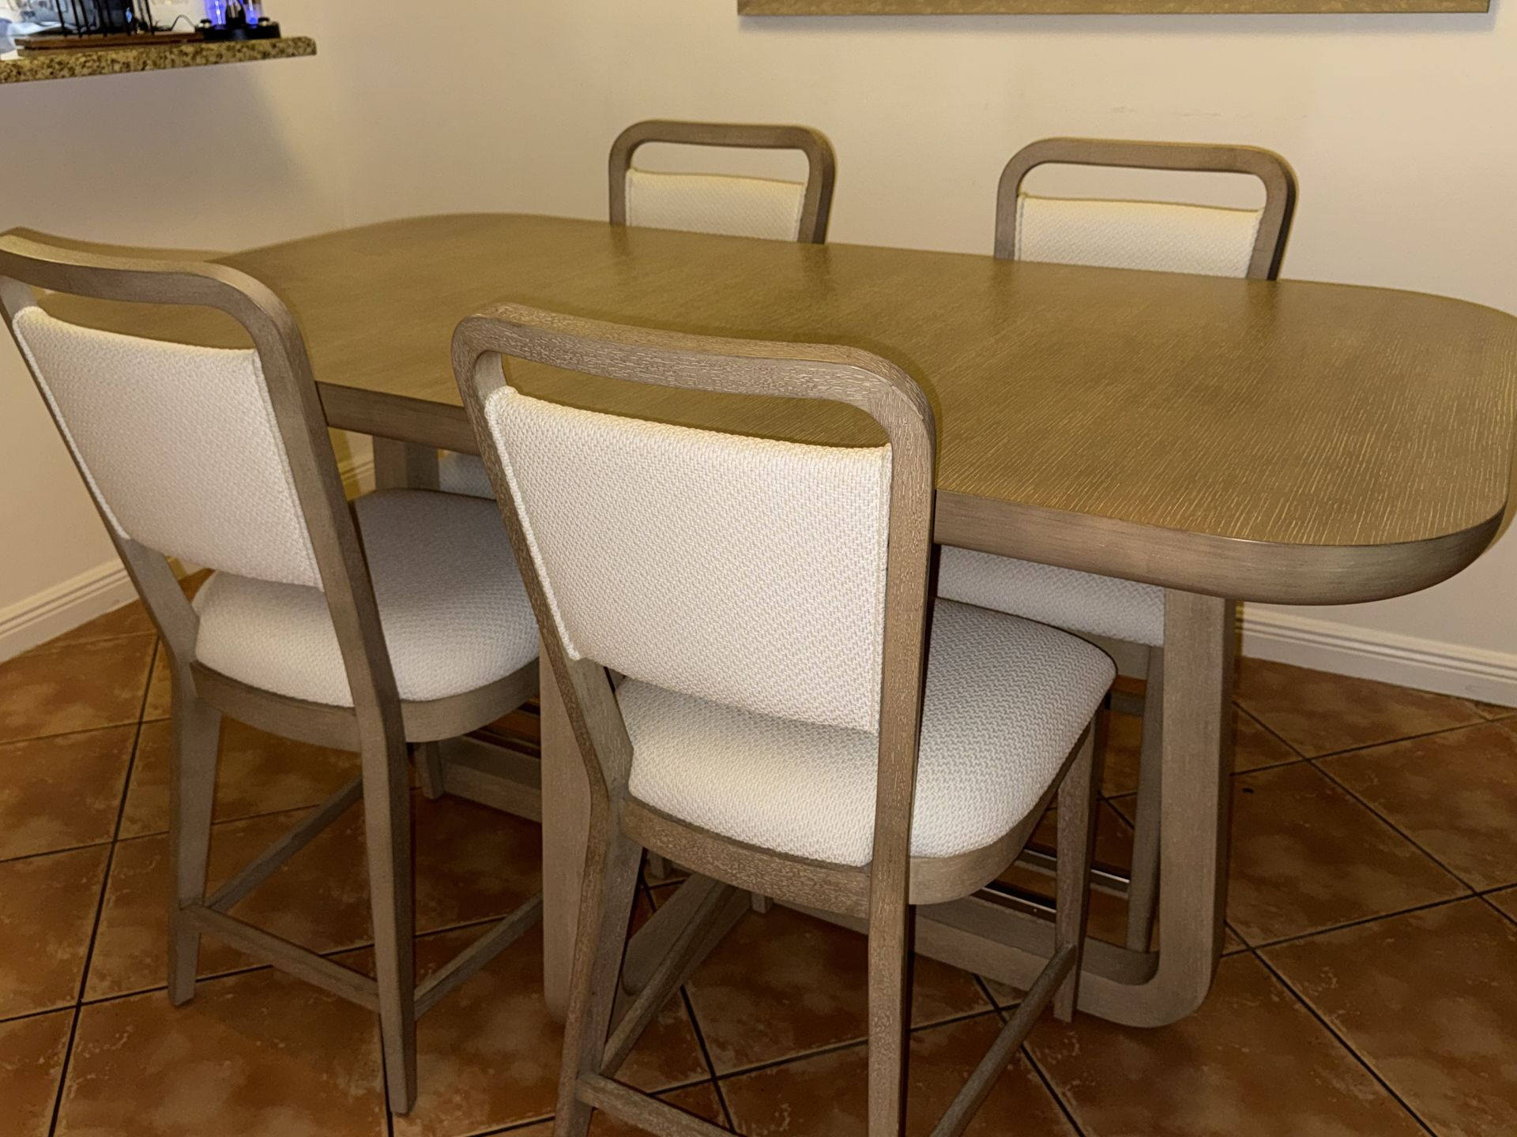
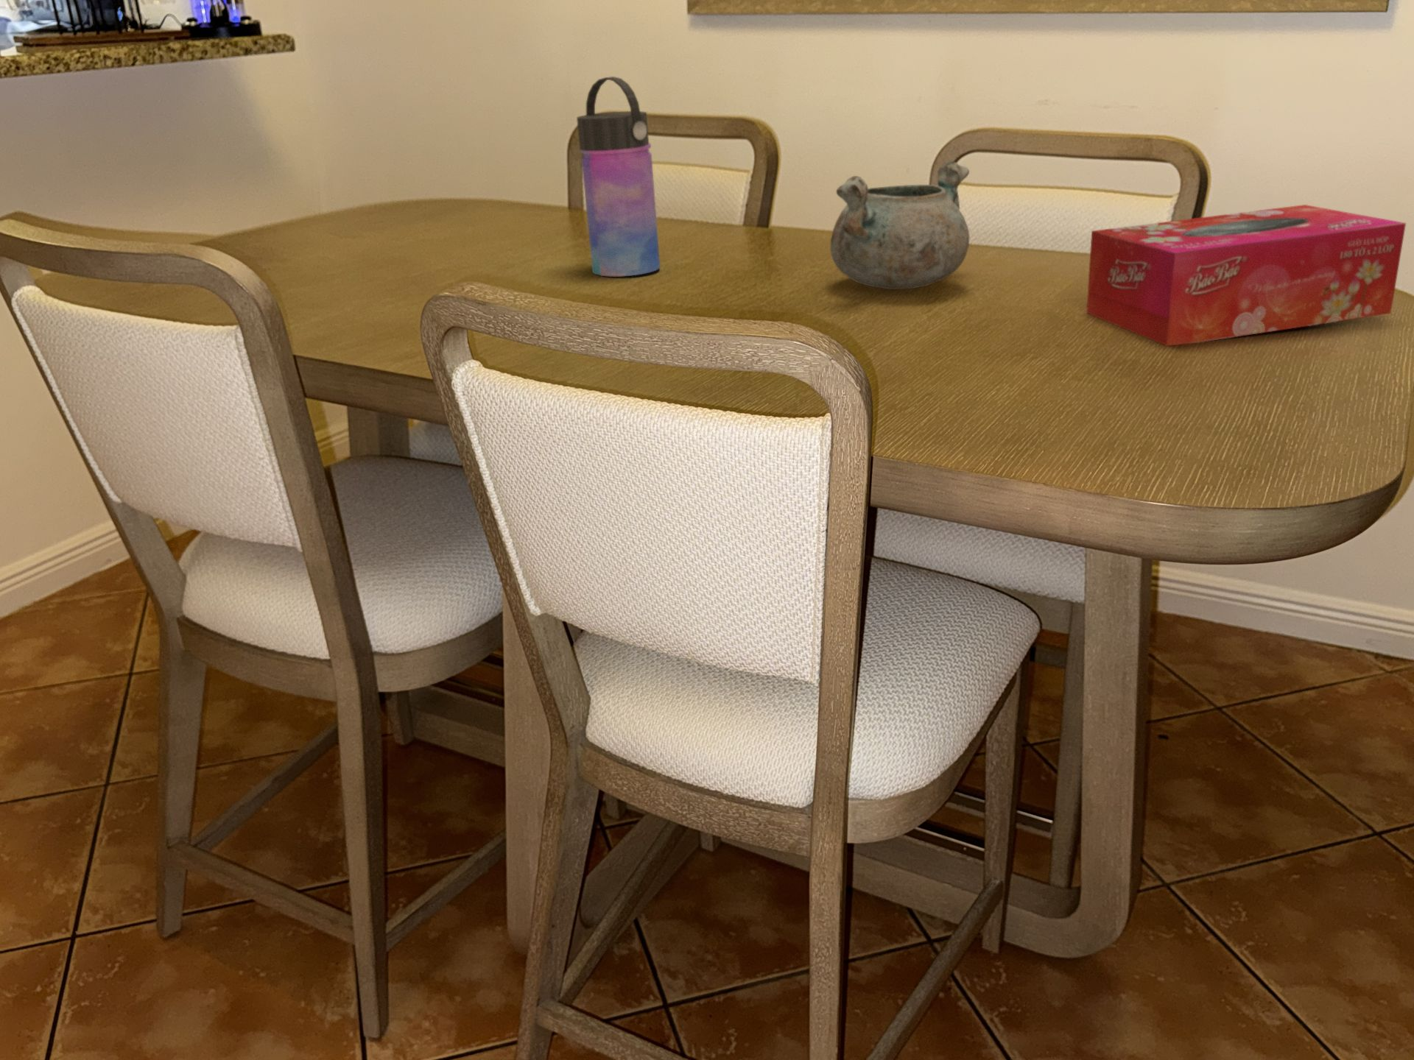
+ tissue box [1086,204,1406,346]
+ decorative bowl [829,160,970,289]
+ water bottle [576,76,660,277]
